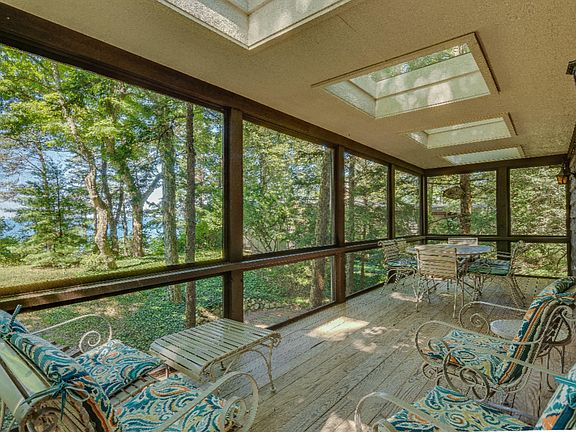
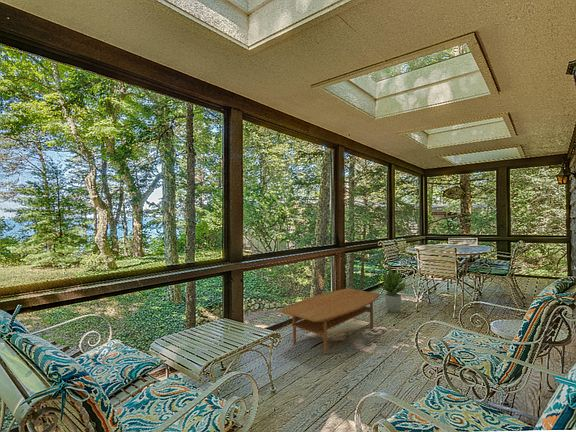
+ potted plant [378,267,409,313]
+ coffee table [280,287,381,356]
